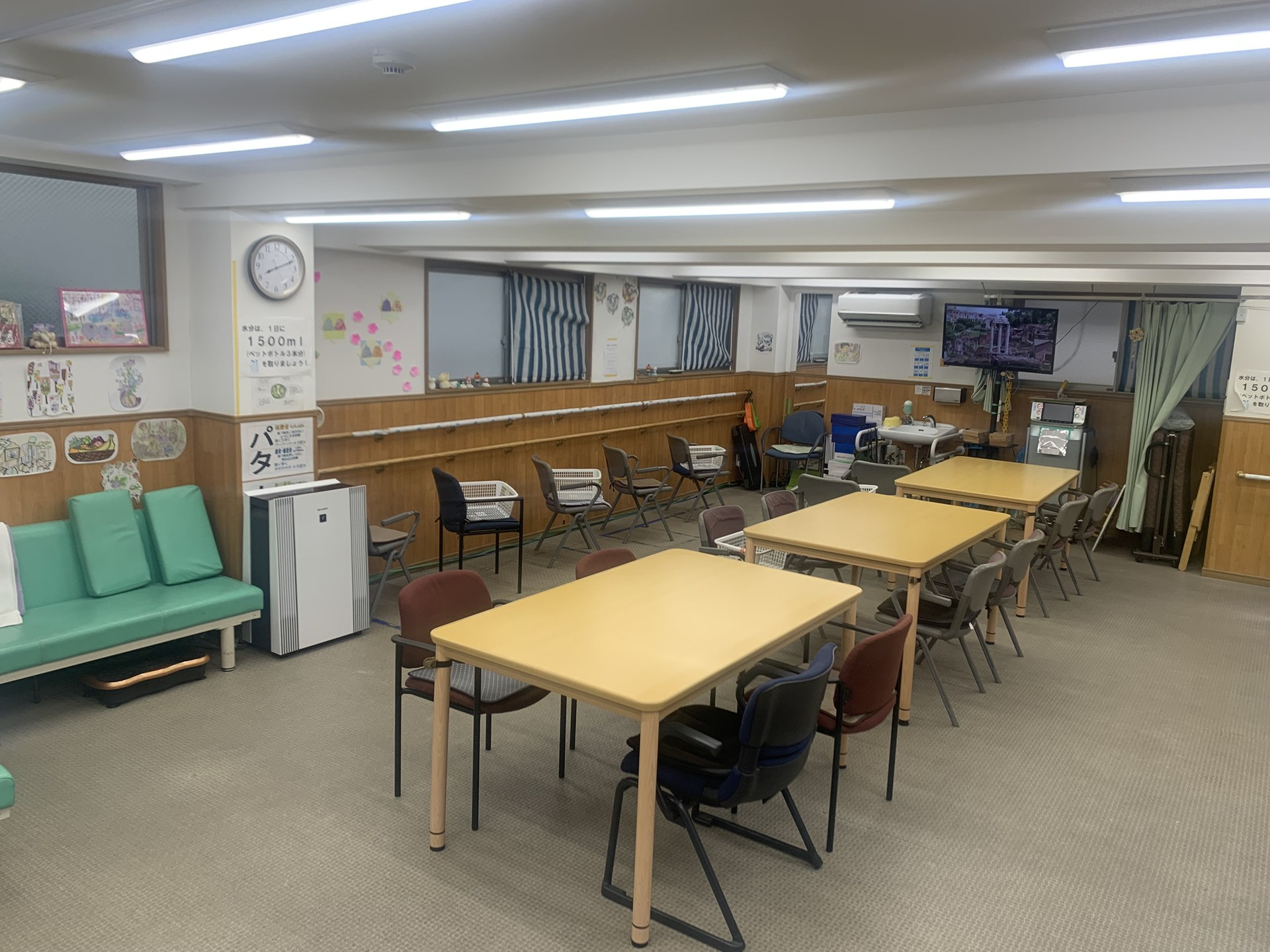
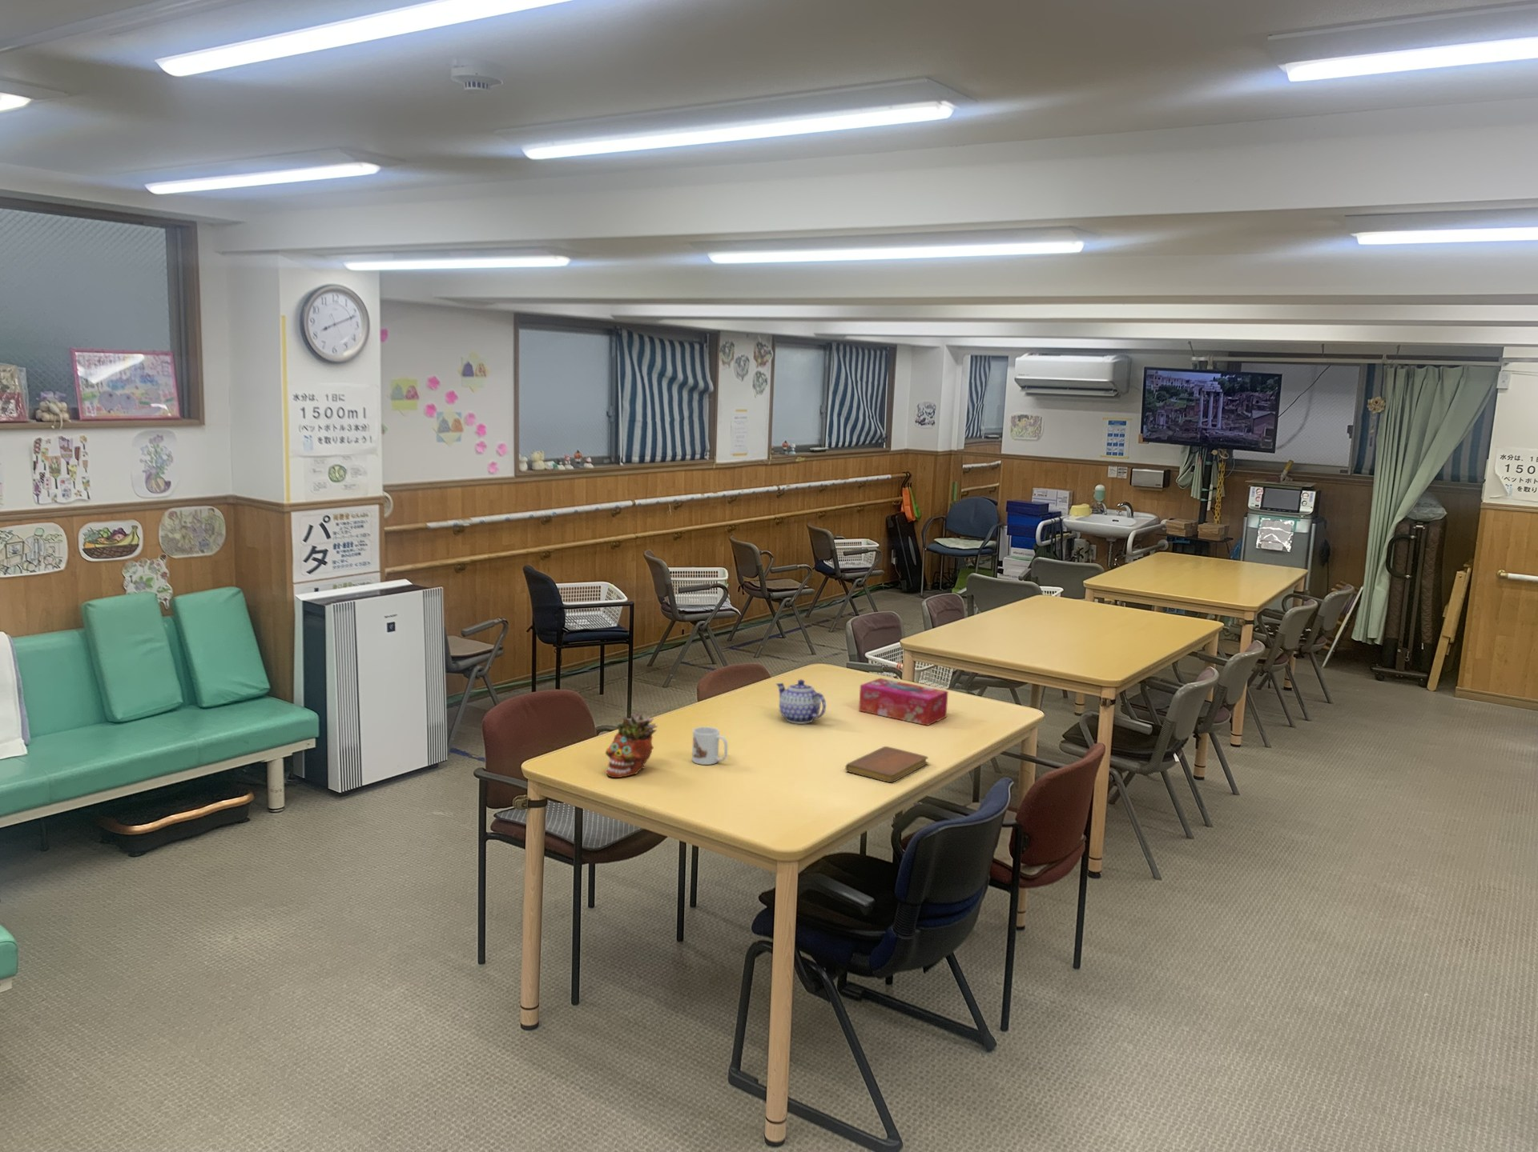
+ notebook [844,745,929,784]
+ succulent planter [604,712,659,778]
+ mug [691,726,728,766]
+ teapot [775,679,827,725]
+ tissue box [857,678,949,726]
